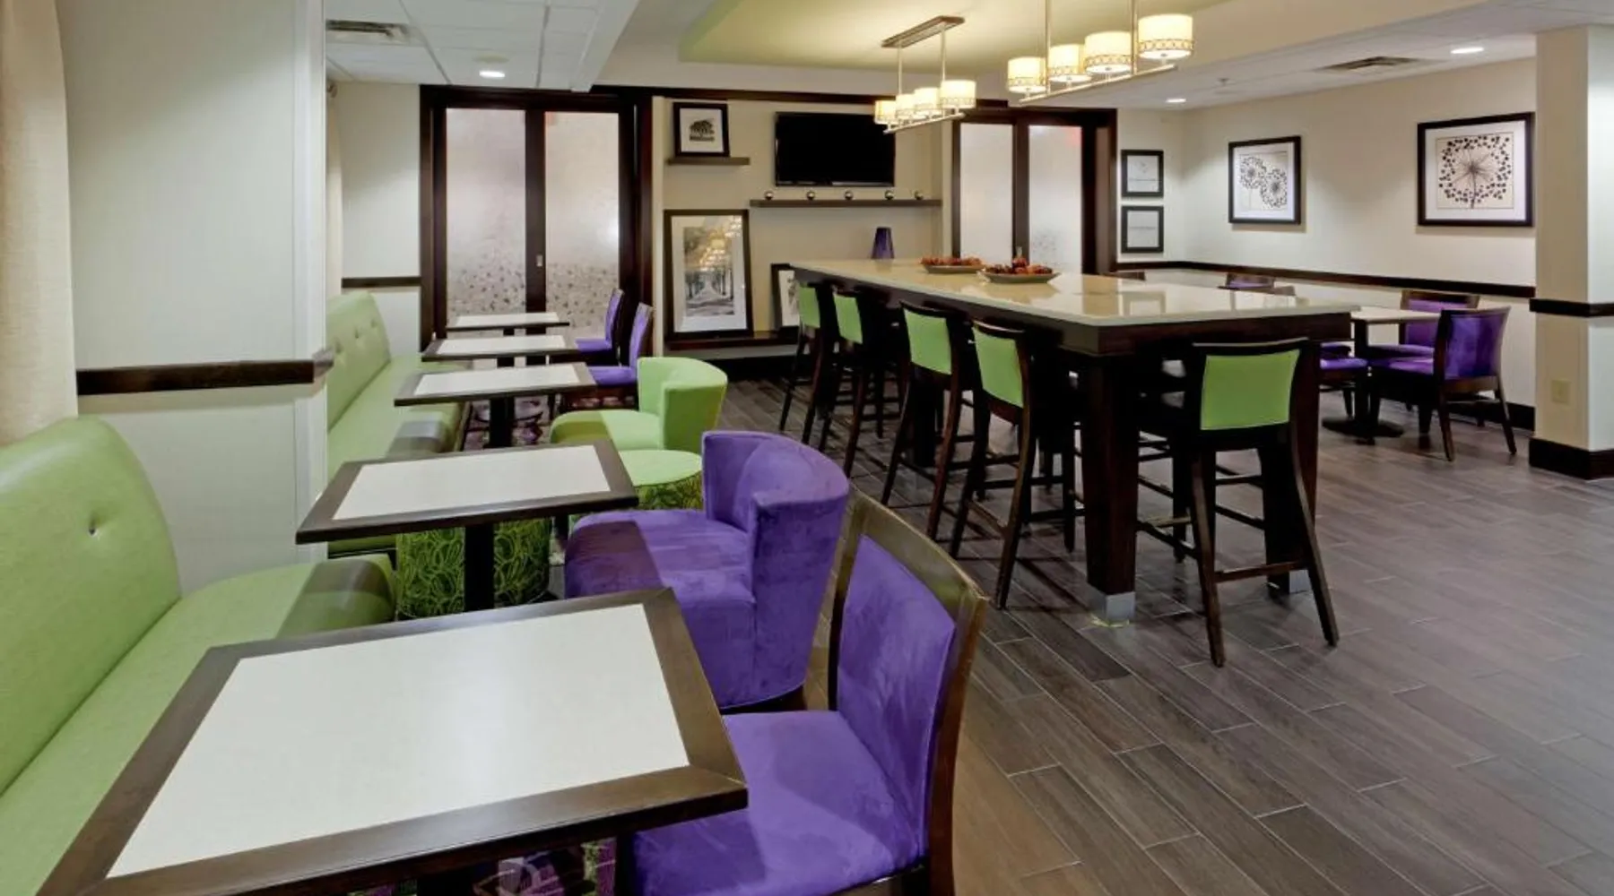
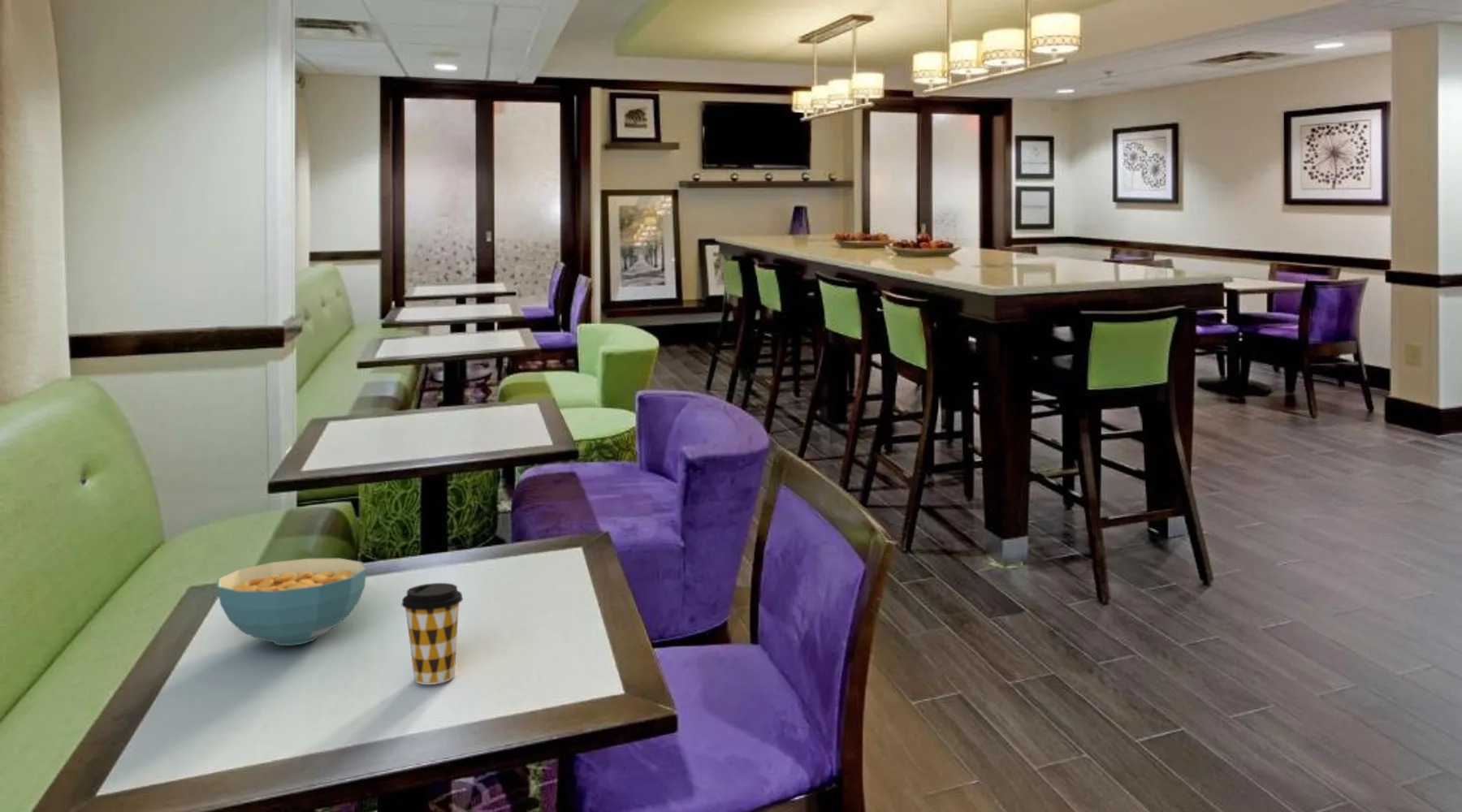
+ coffee cup [400,582,464,685]
+ cereal bowl [216,558,367,646]
